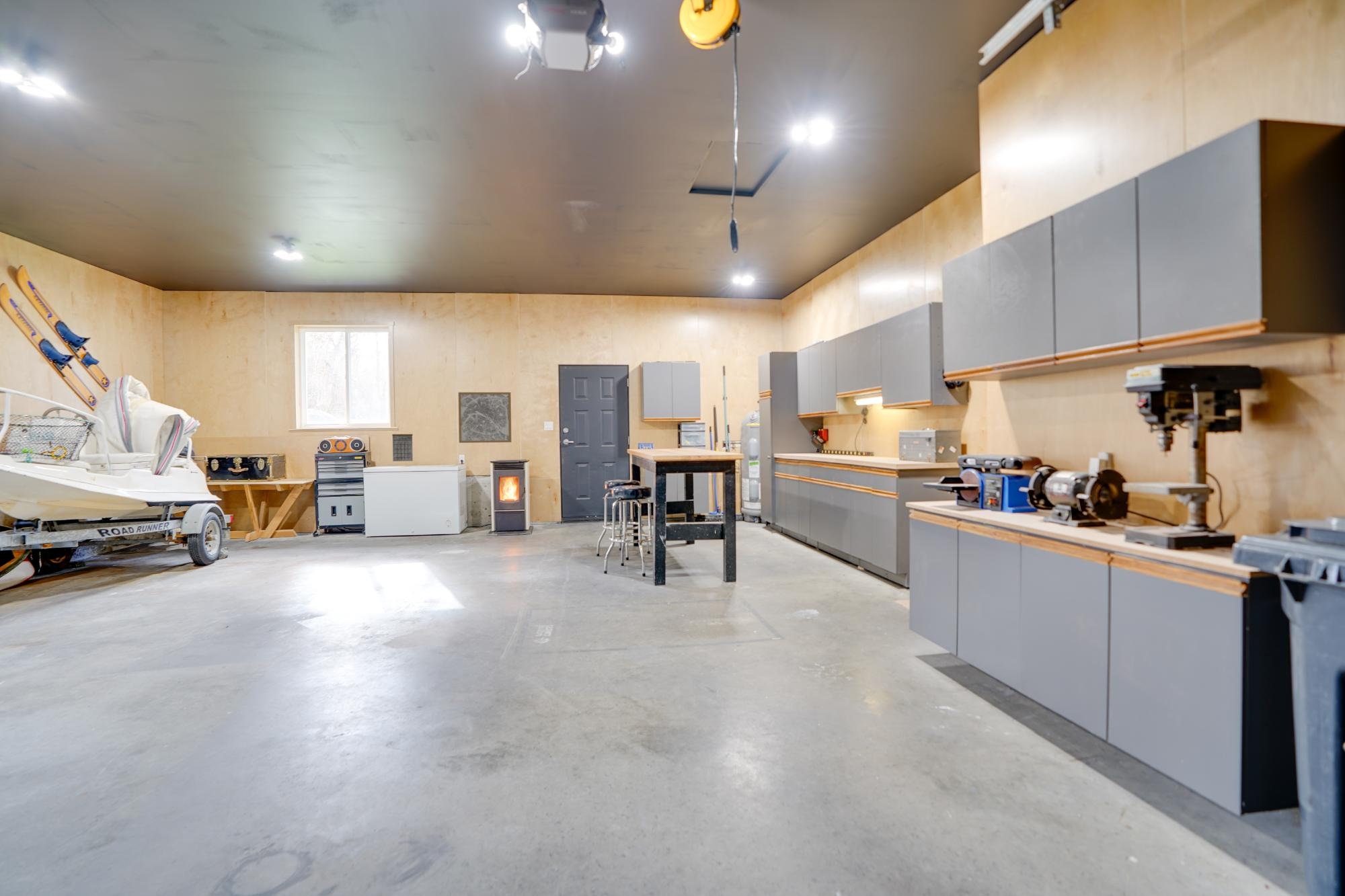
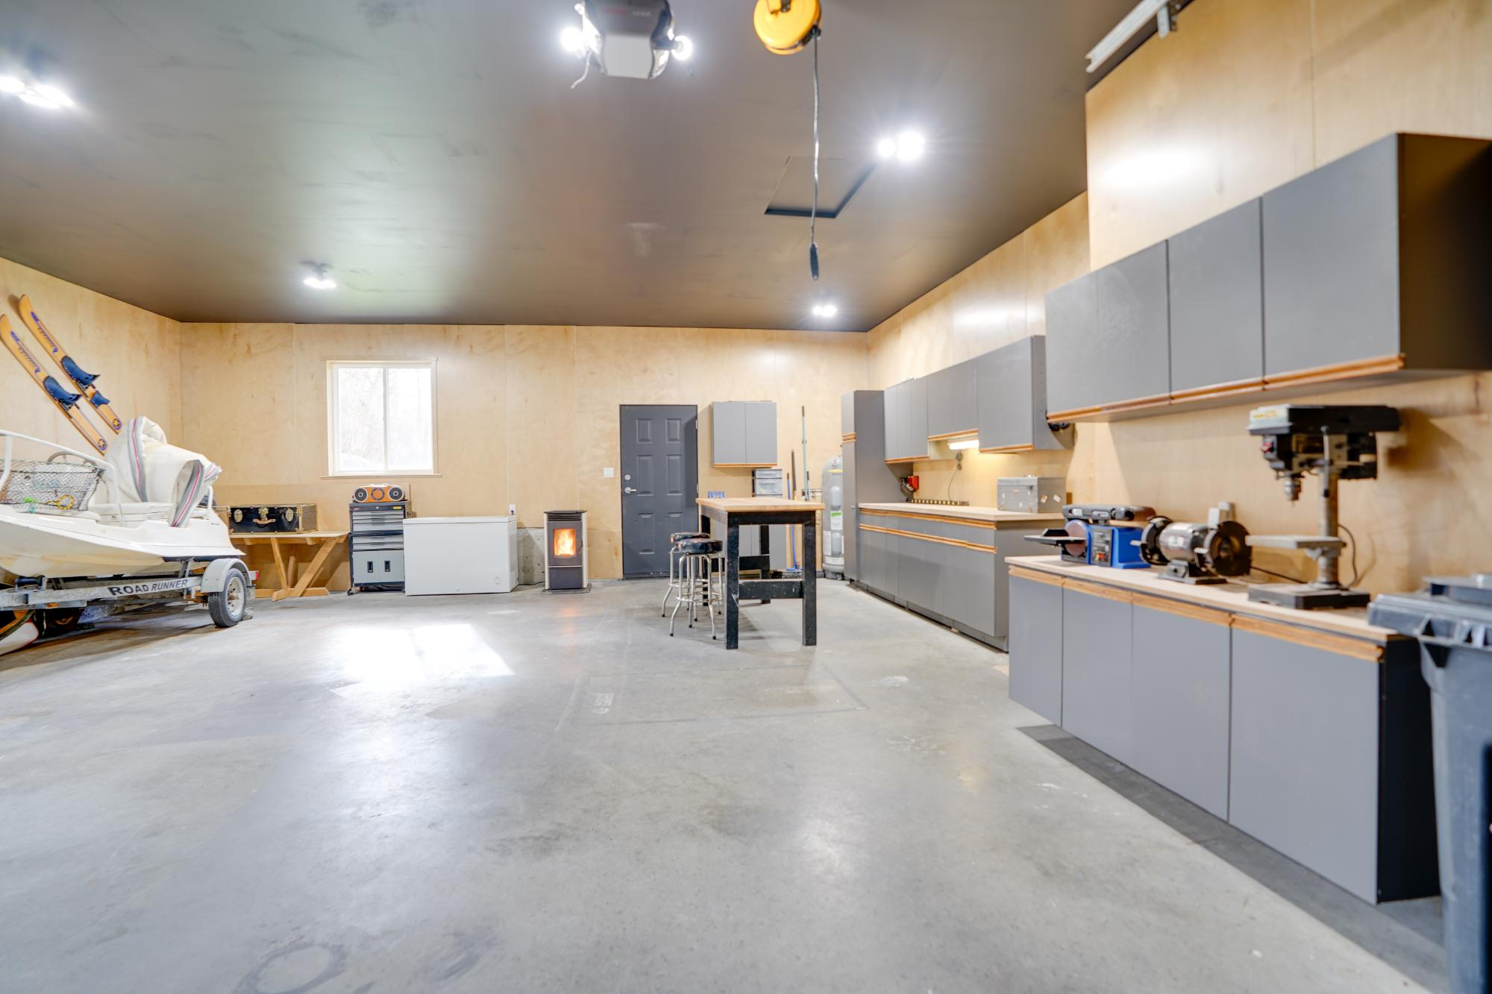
- wall art [458,392,512,444]
- calendar [391,427,414,462]
